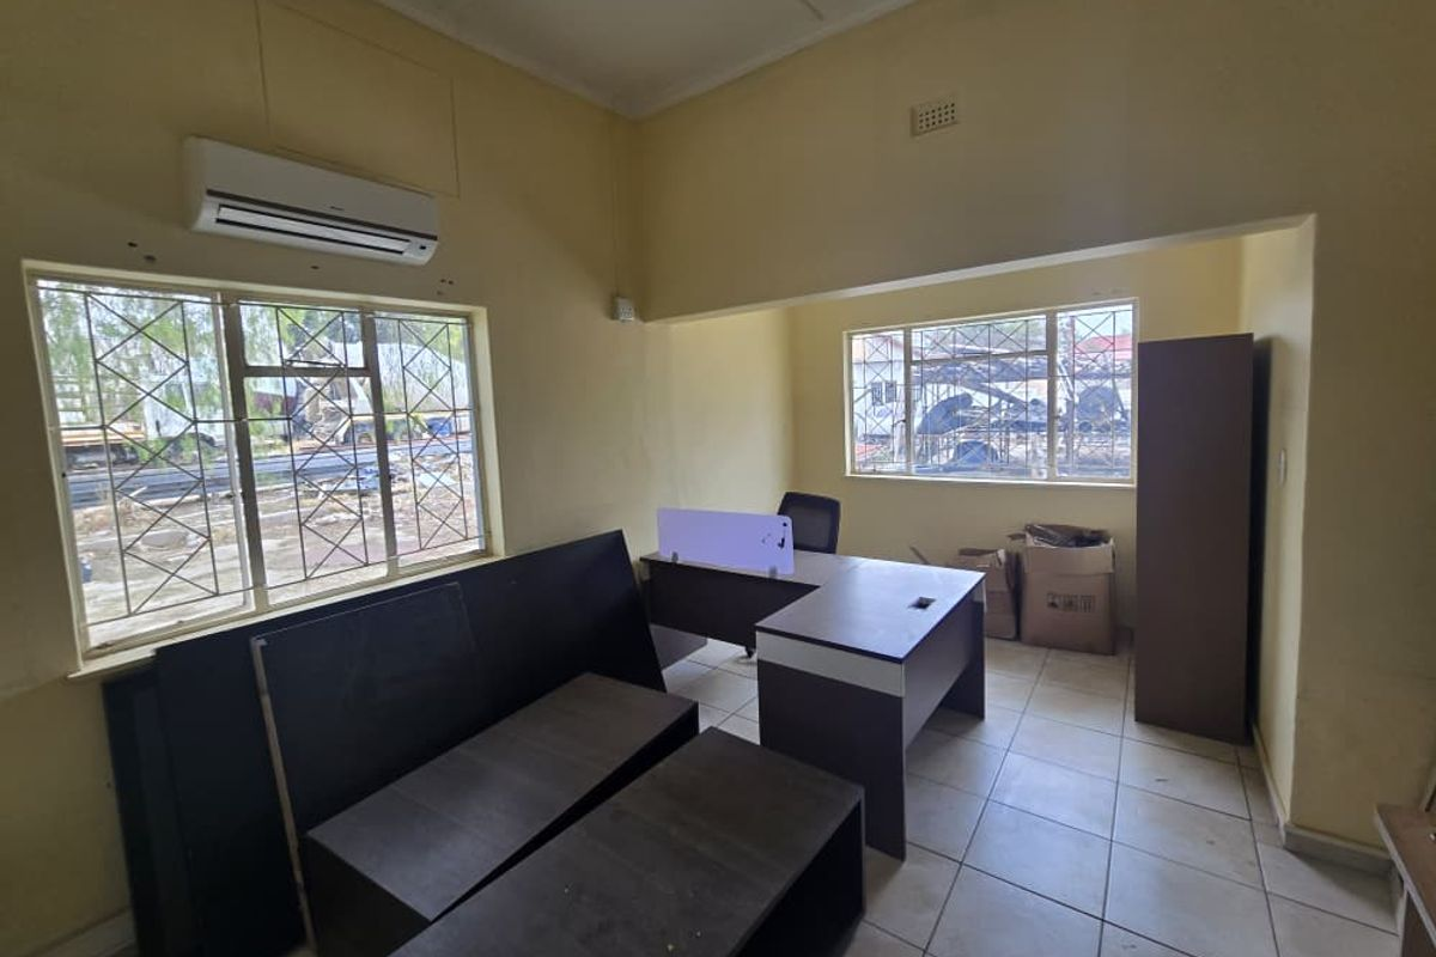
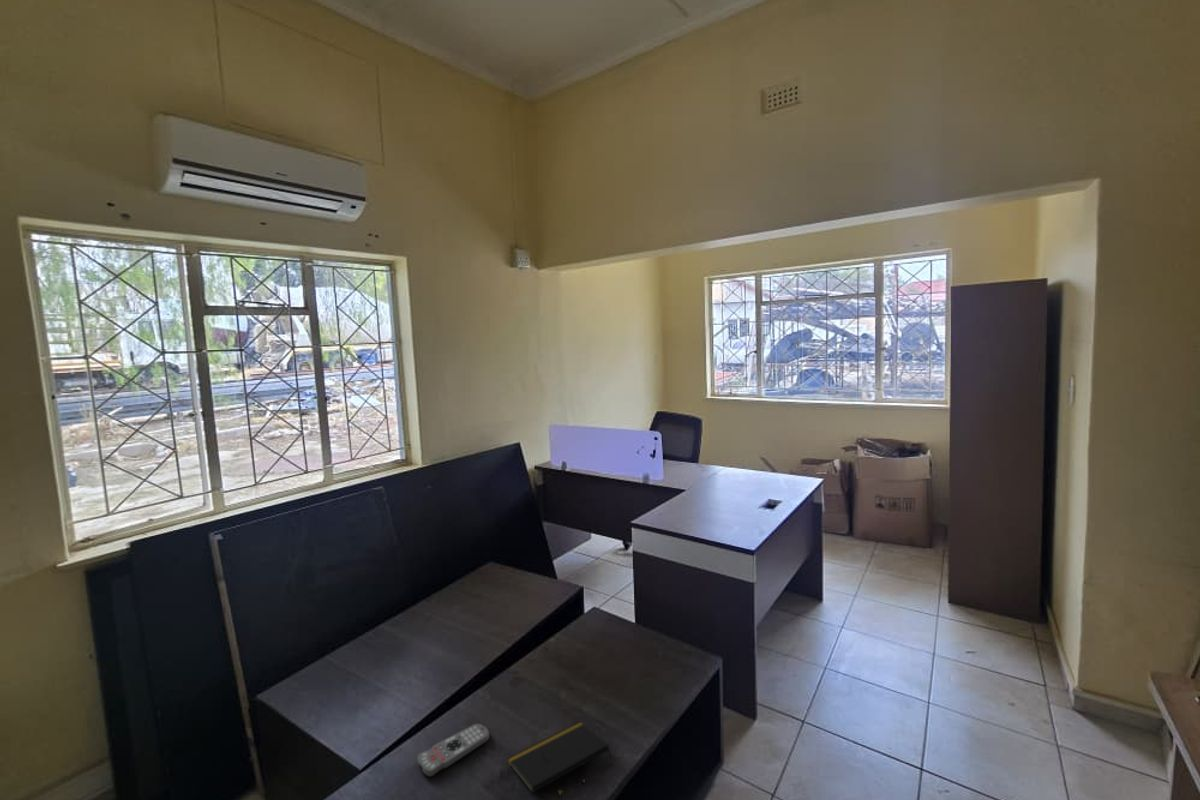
+ remote control [416,723,490,778]
+ notepad [506,720,612,794]
